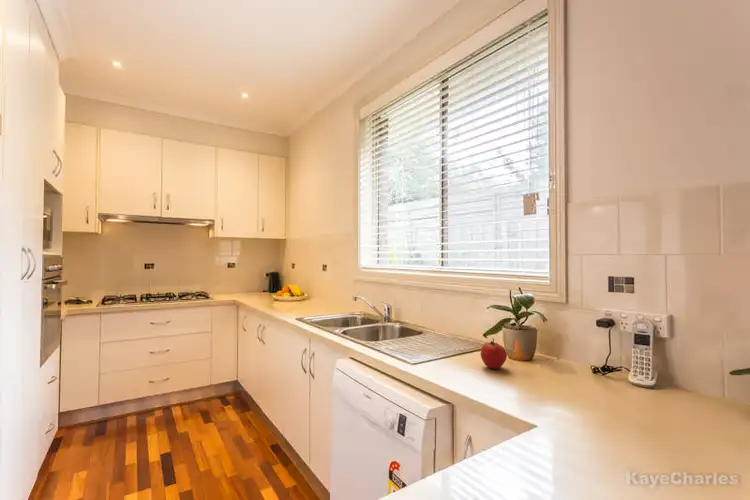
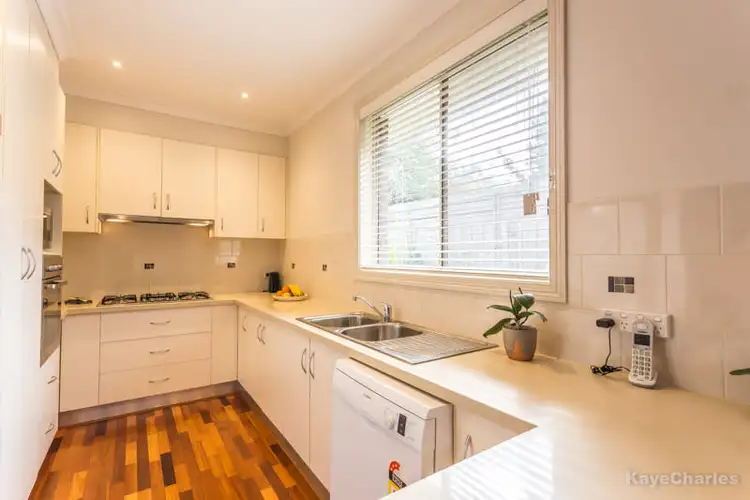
- apple [480,337,508,370]
